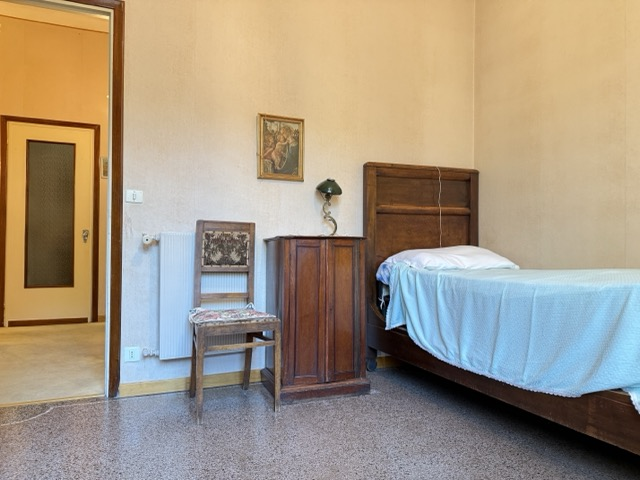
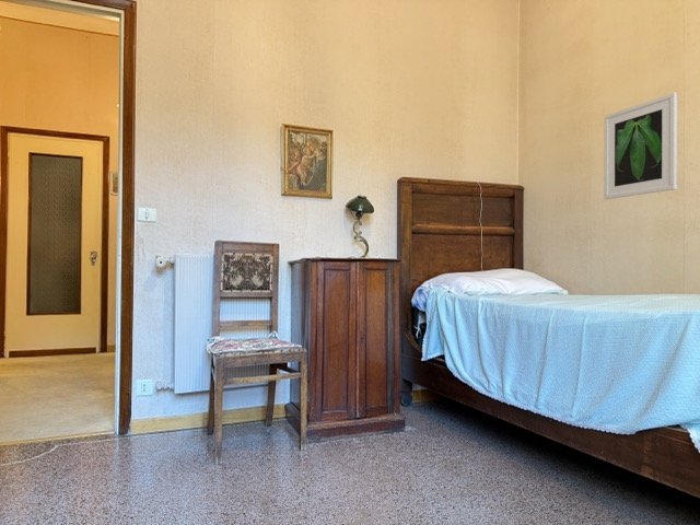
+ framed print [603,92,678,200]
